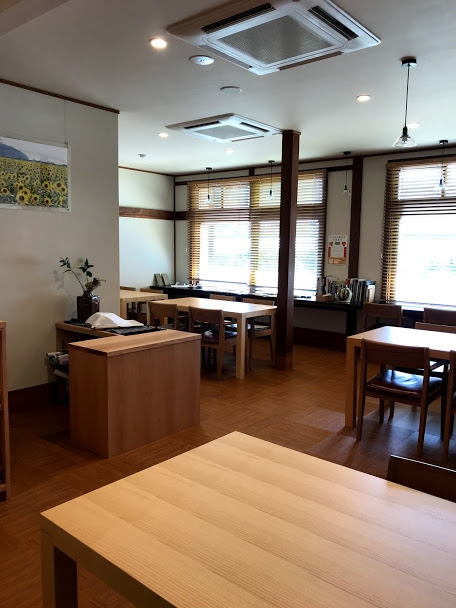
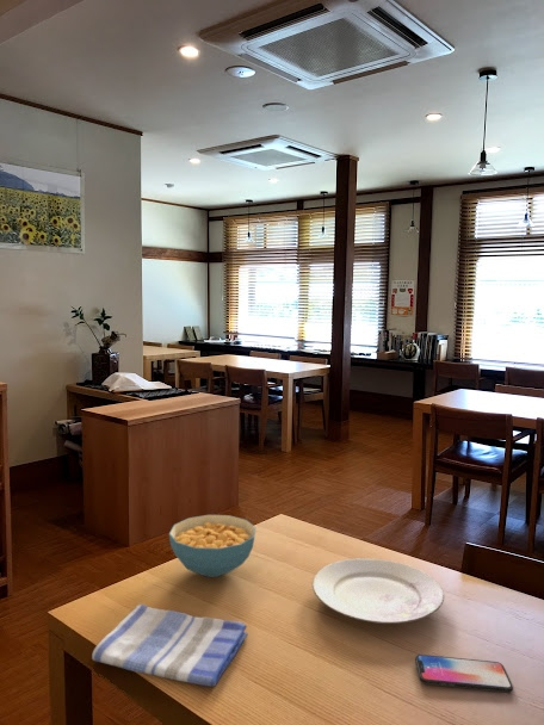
+ cereal bowl [168,514,258,578]
+ plate [311,557,445,625]
+ dish towel [91,603,249,688]
+ smartphone [414,653,514,693]
